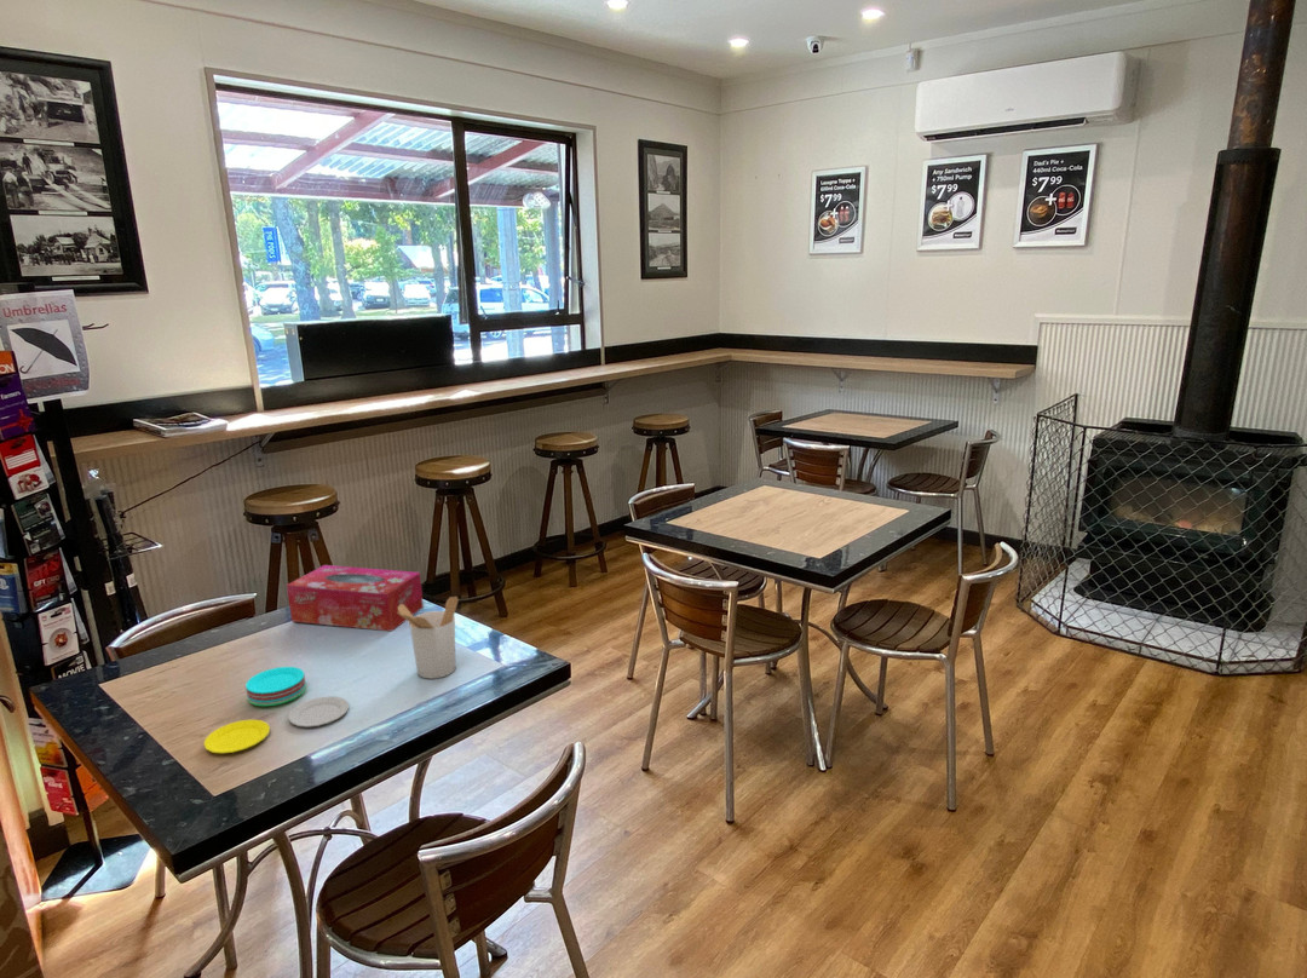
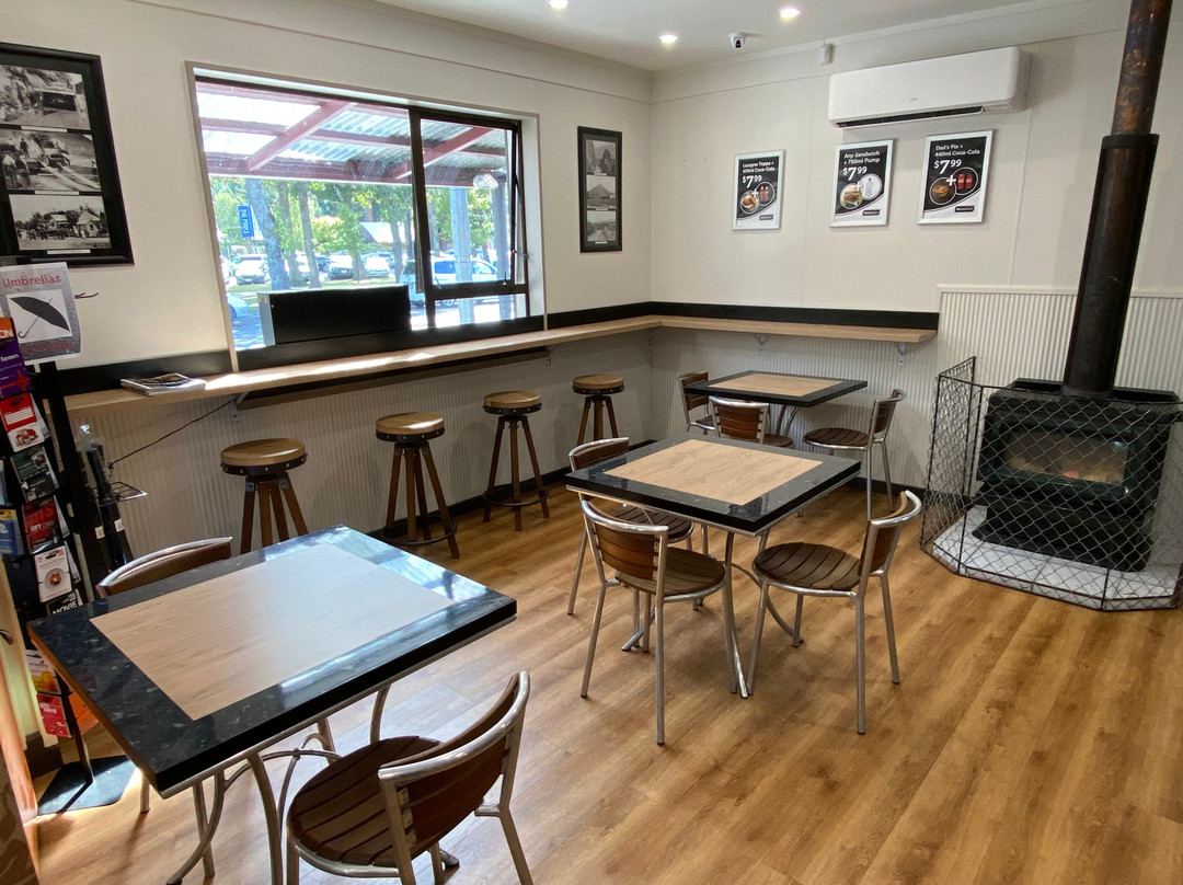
- plate [202,666,350,754]
- tissue box [286,564,425,633]
- utensil holder [397,596,460,680]
